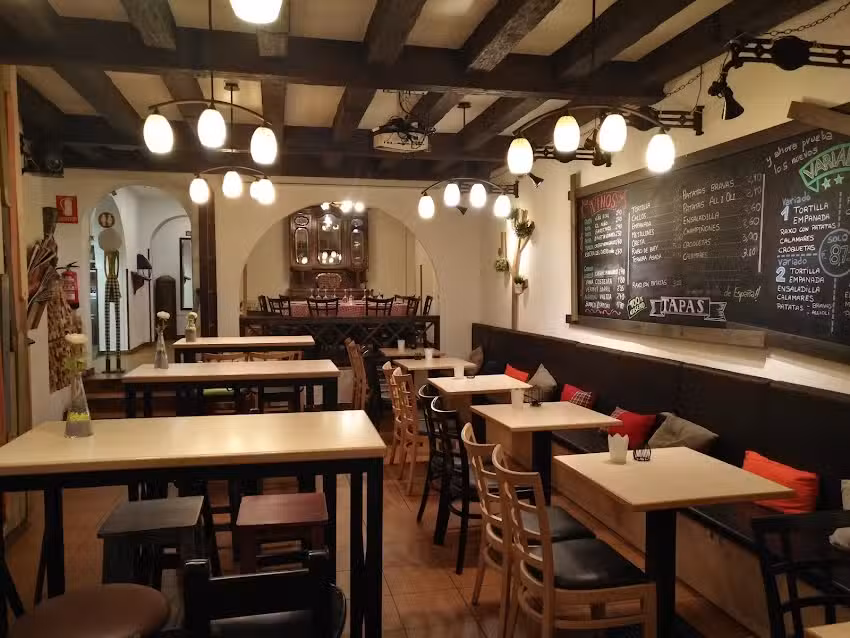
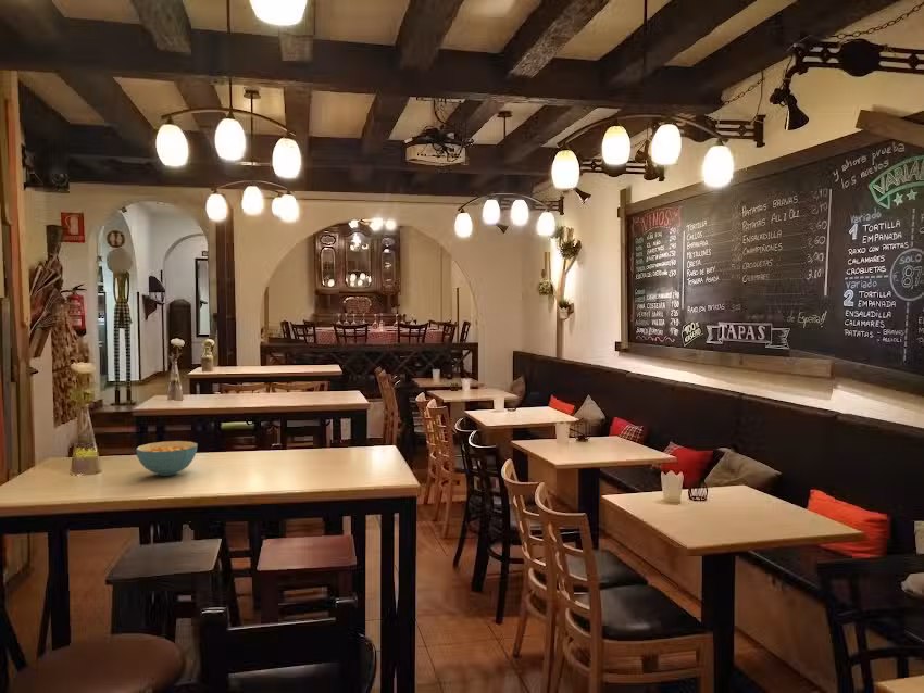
+ cereal bowl [135,440,199,477]
